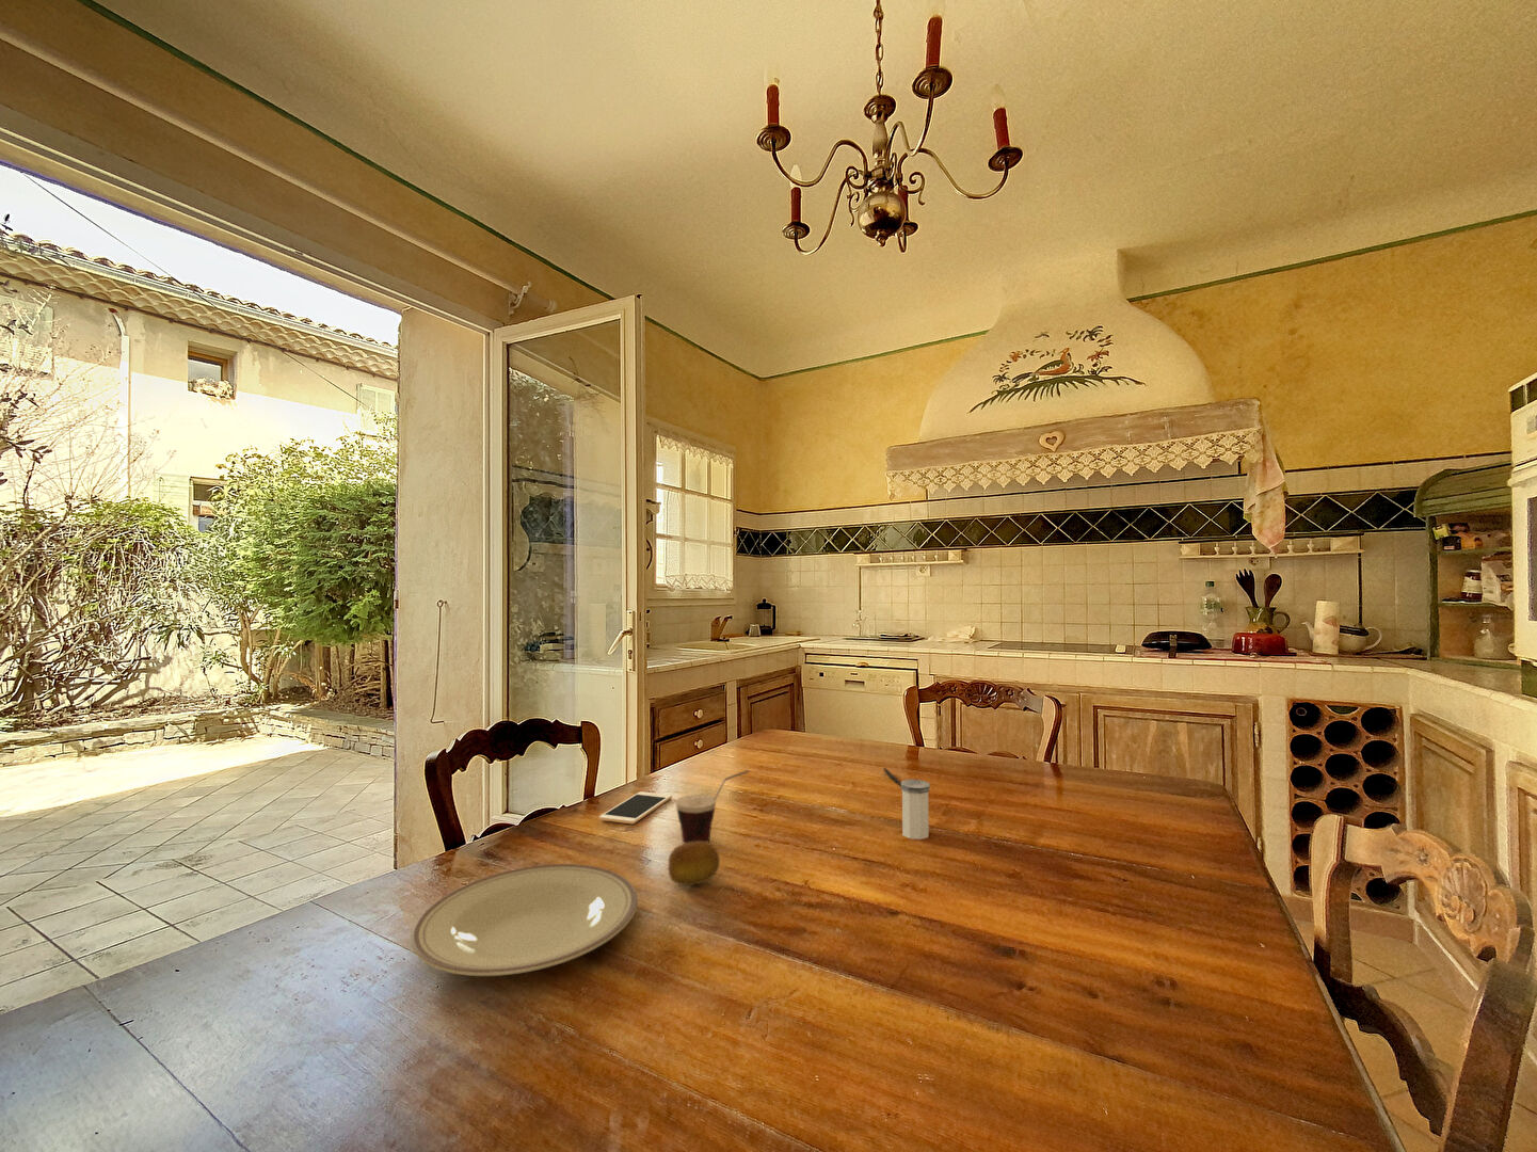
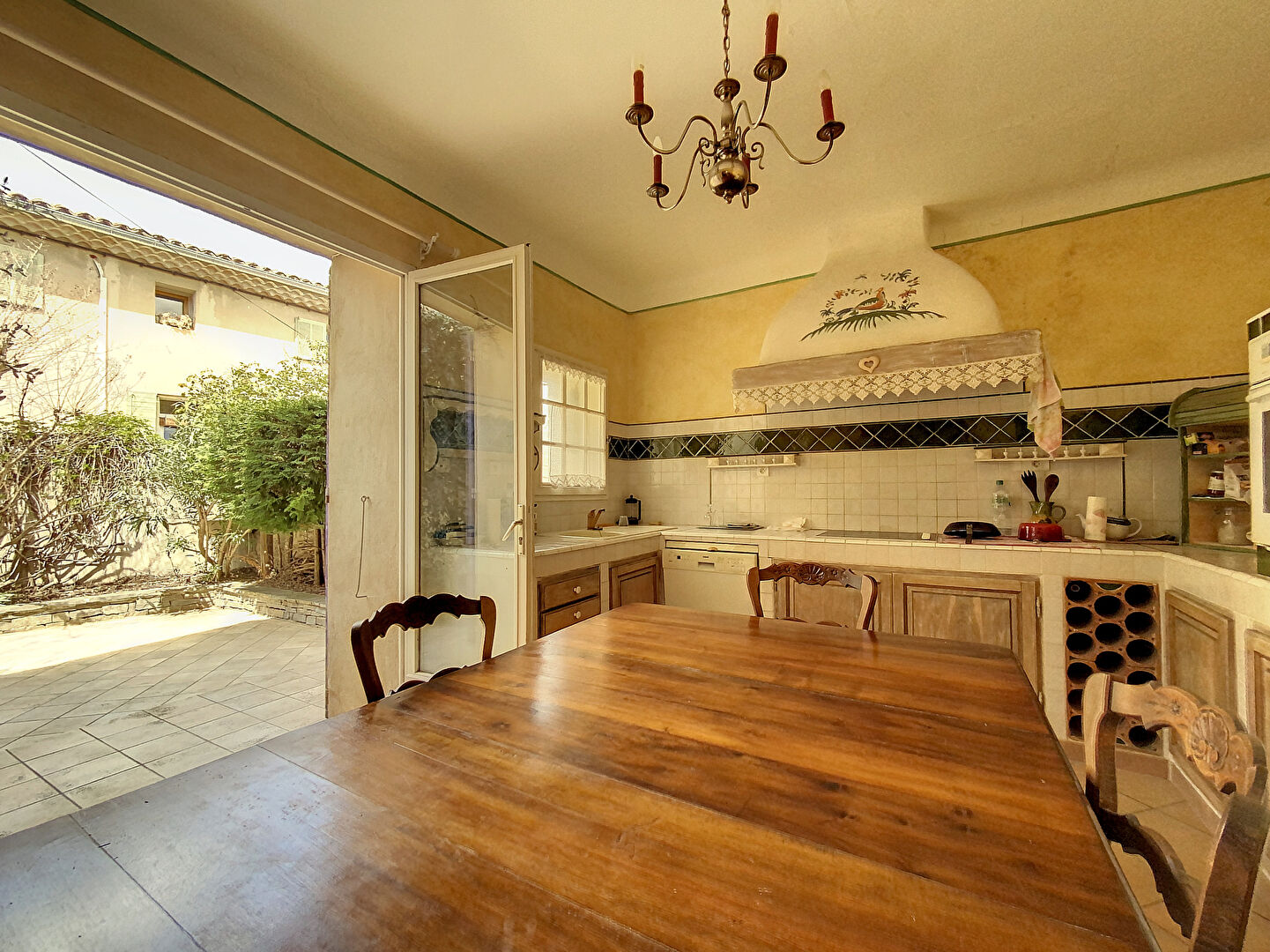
- plate [409,863,639,977]
- cup [674,770,750,843]
- pen [882,767,902,788]
- cell phone [598,790,673,824]
- fruit [667,841,721,887]
- salt shaker [900,778,931,841]
